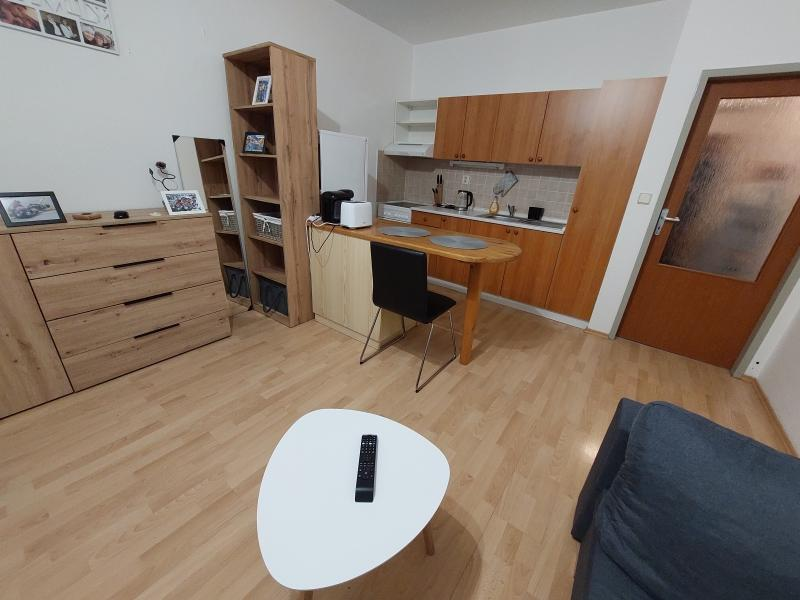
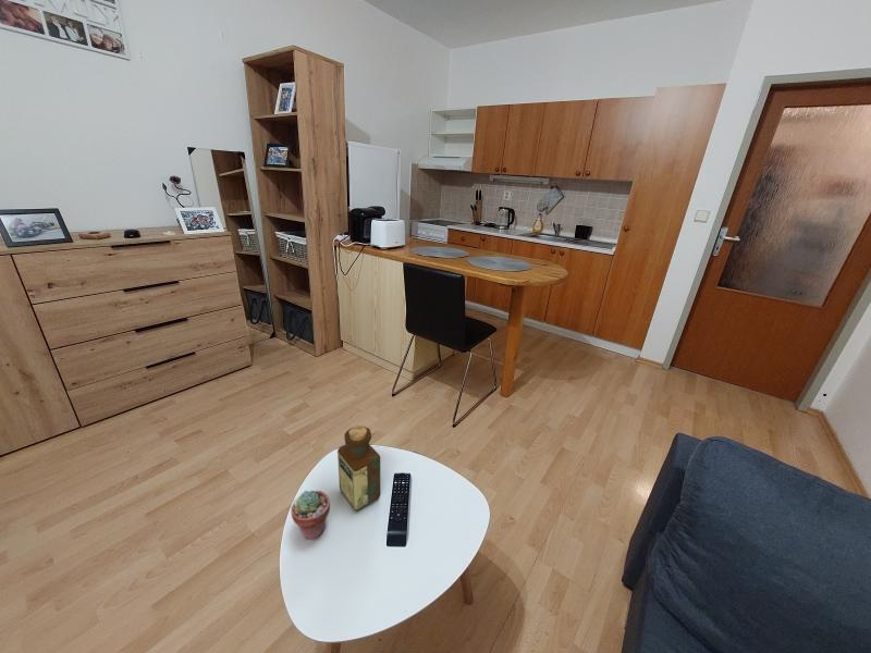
+ bottle [336,424,381,513]
+ potted succulent [290,490,331,542]
